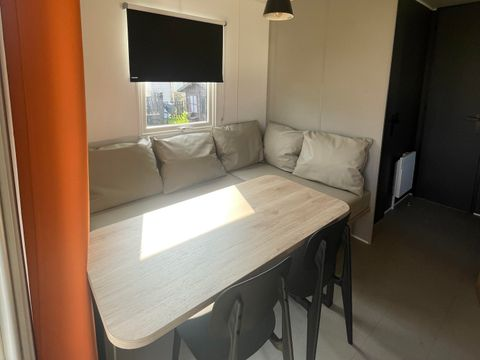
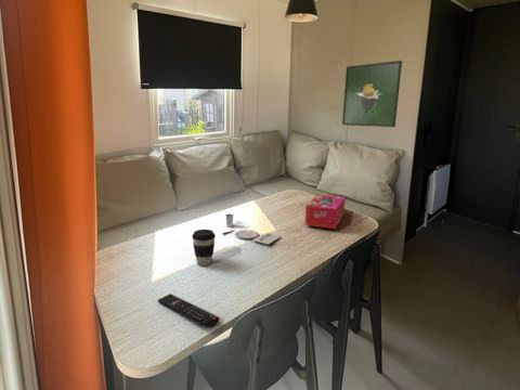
+ placemat [221,213,282,245]
+ tissue box [303,193,347,230]
+ remote control [157,292,220,328]
+ coffee cup [191,229,217,266]
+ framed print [341,60,403,128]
